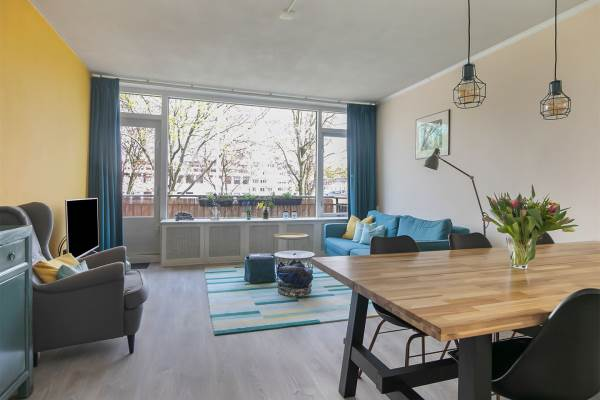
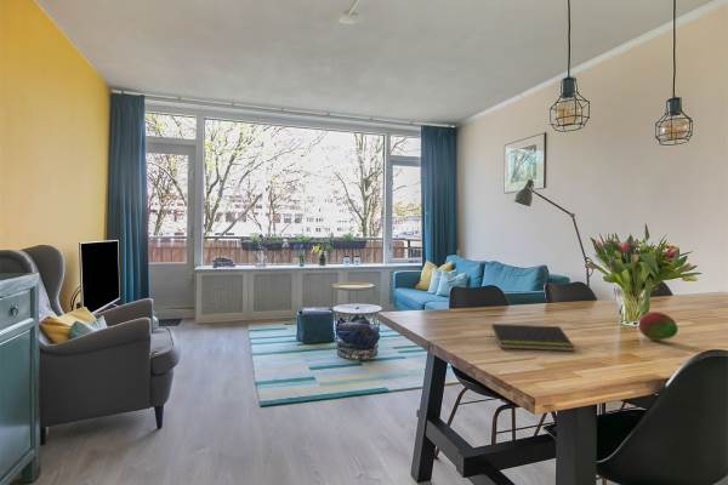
+ notepad [489,323,576,353]
+ fruit [638,310,679,342]
